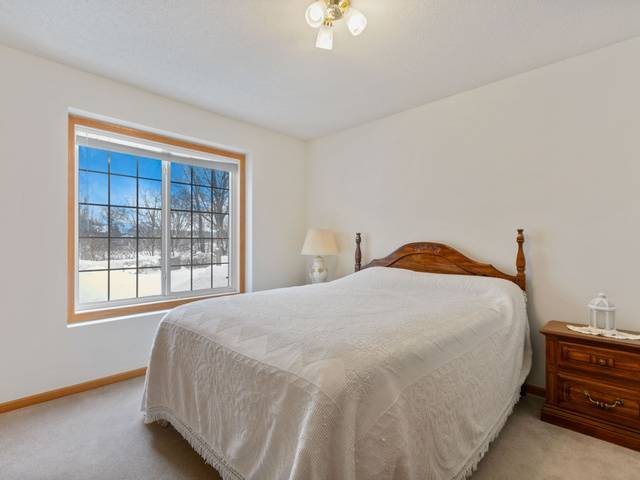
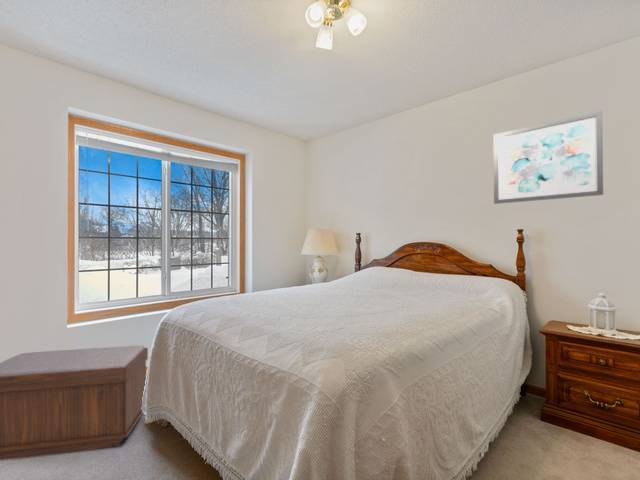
+ wall art [492,110,604,205]
+ bench [0,345,149,461]
